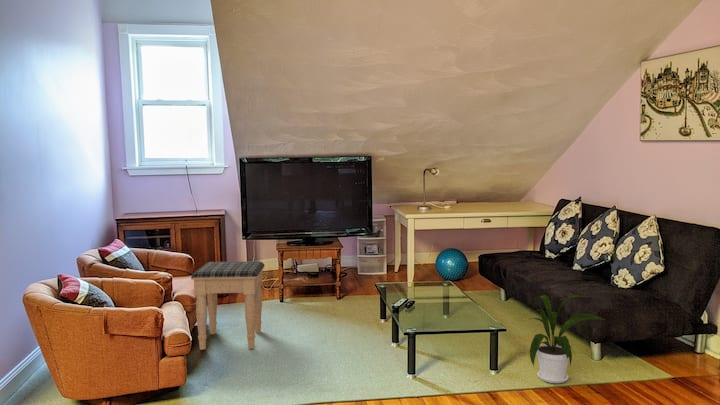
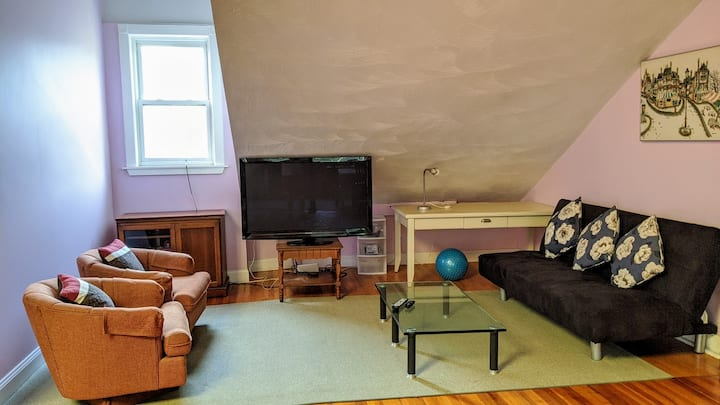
- footstool [190,260,266,351]
- house plant [529,294,606,384]
